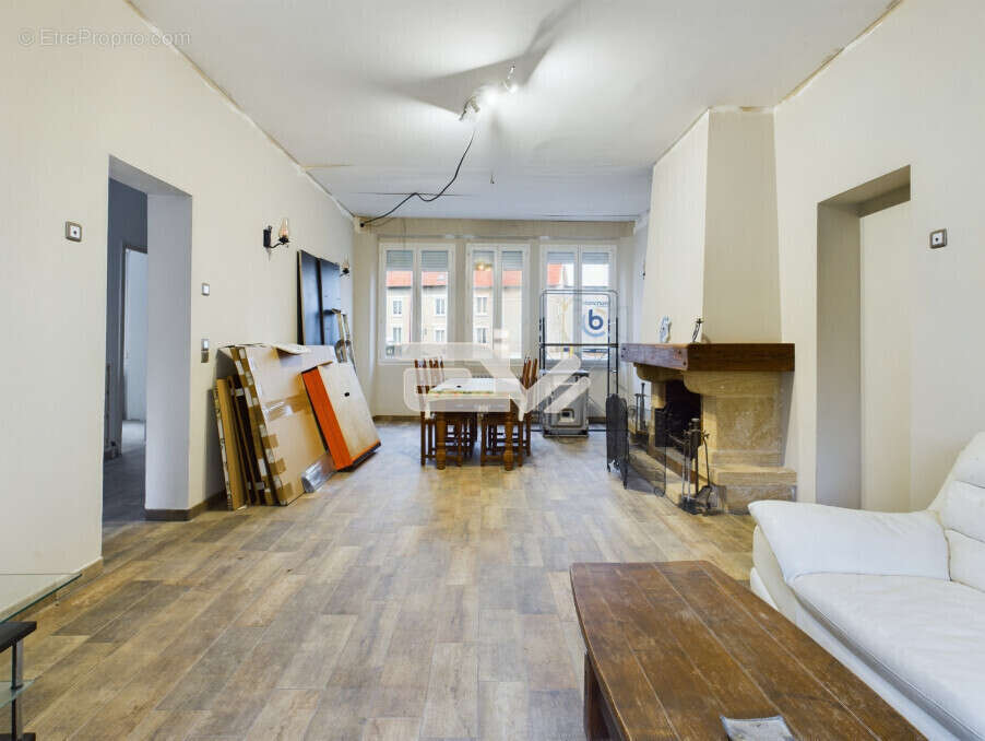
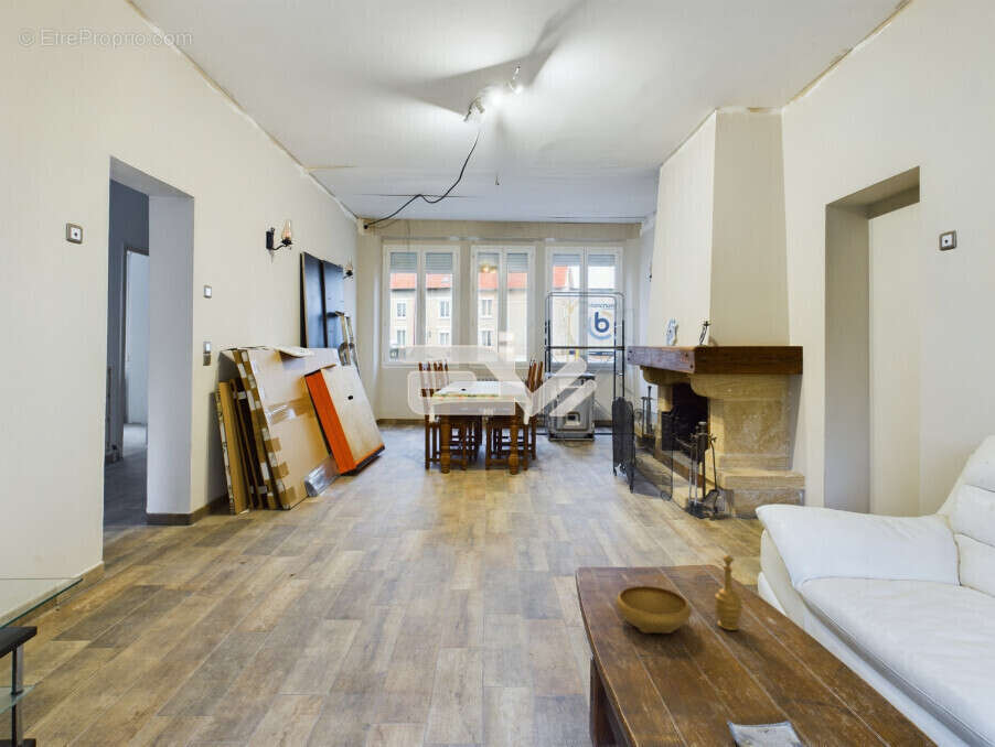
+ decorative bowl [614,554,743,635]
